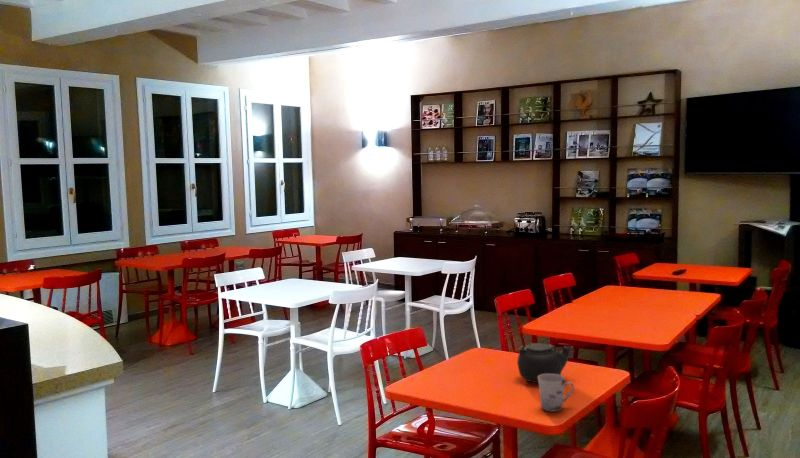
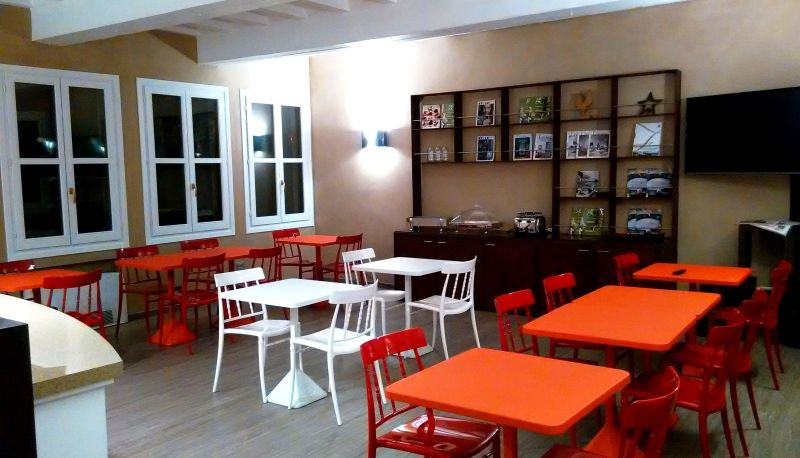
- teapot [516,342,574,384]
- cup [538,374,575,413]
